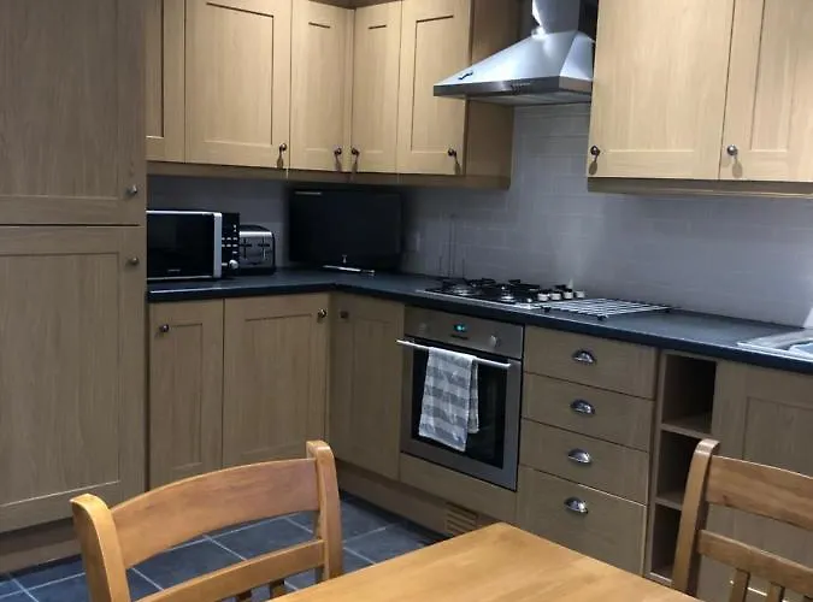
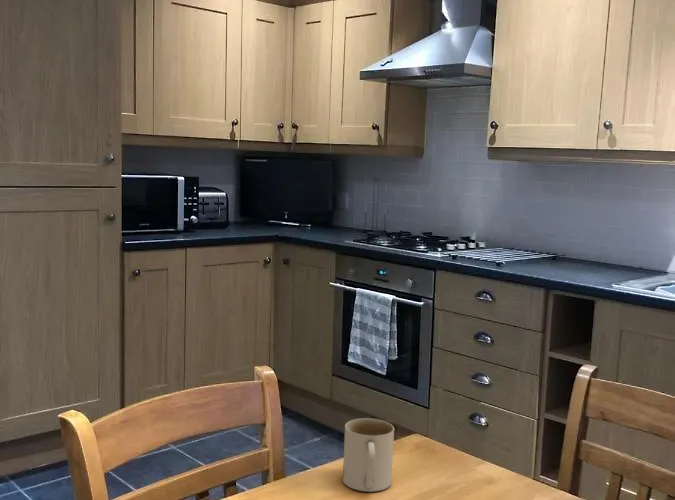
+ mug [342,417,395,493]
